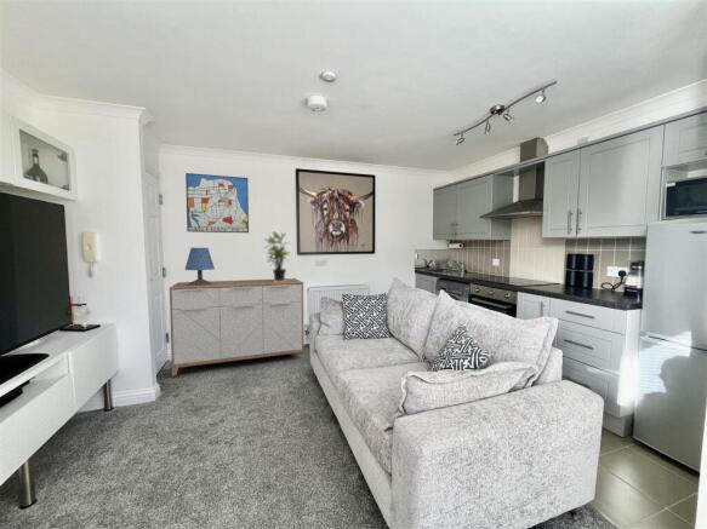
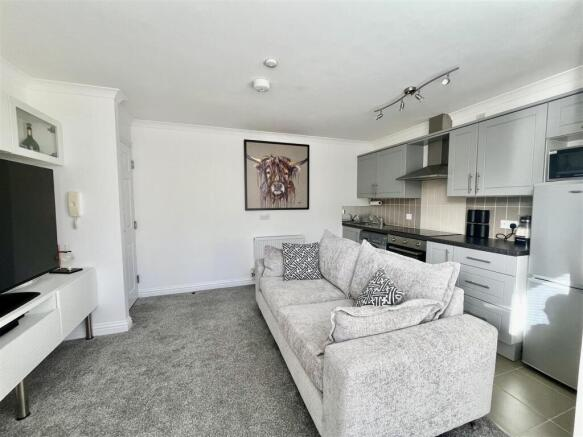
- wall art [184,172,250,234]
- table lamp [183,247,216,286]
- sideboard [169,277,306,378]
- potted plant [262,230,292,282]
